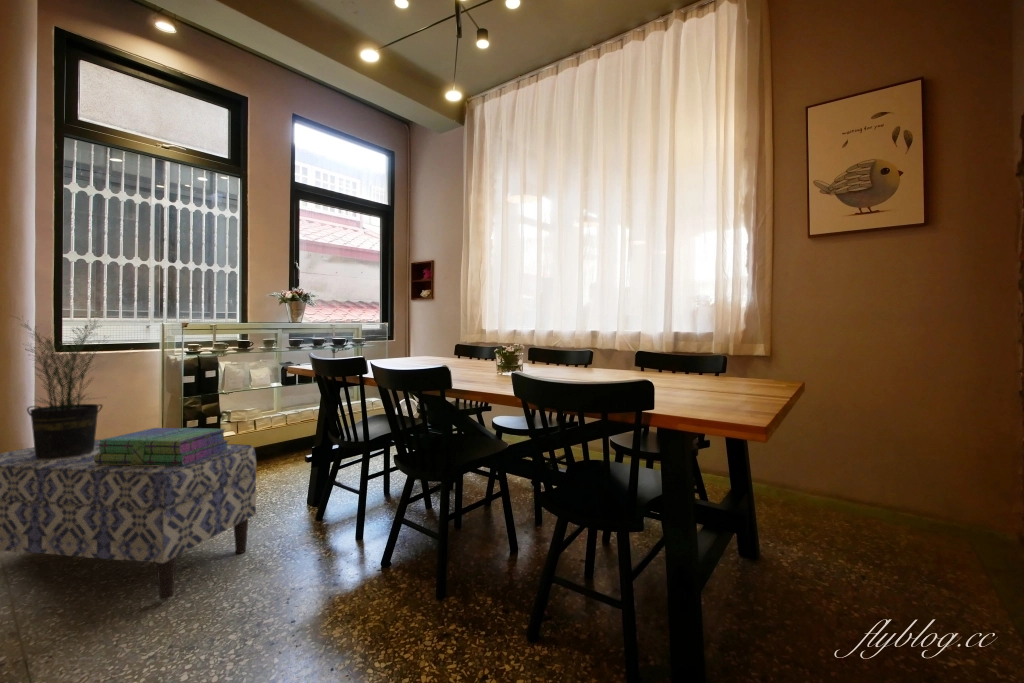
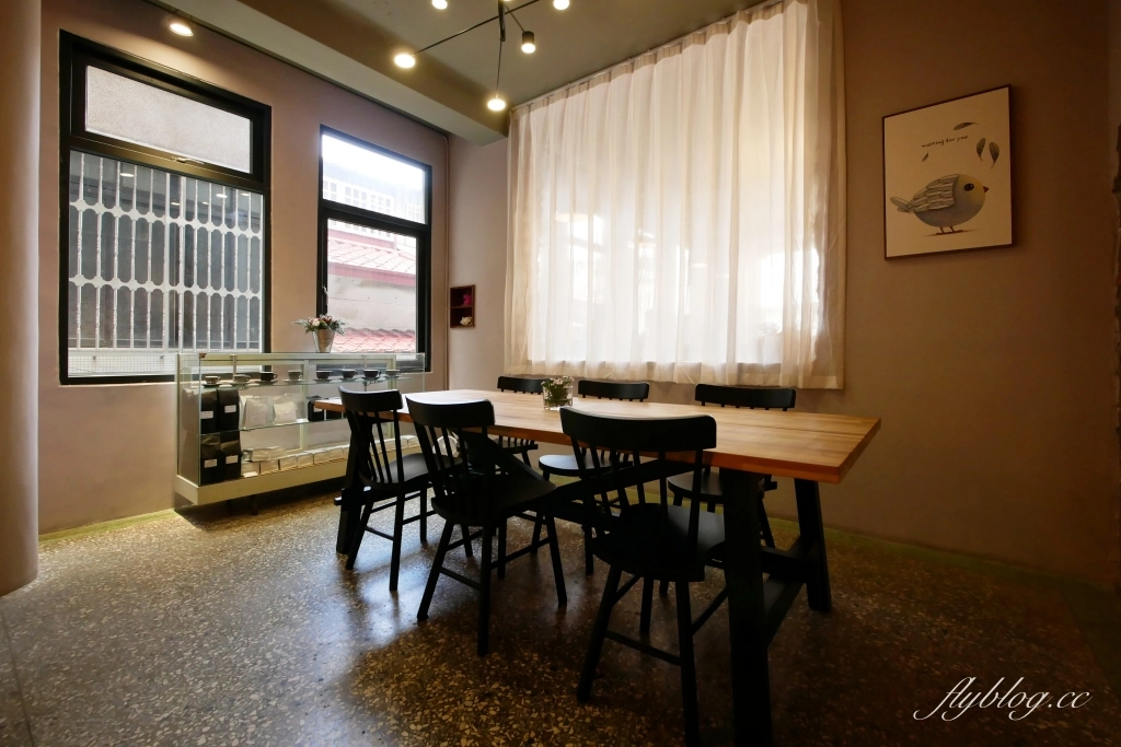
- stack of books [94,427,230,465]
- potted plant [8,314,111,459]
- bench [0,439,257,601]
